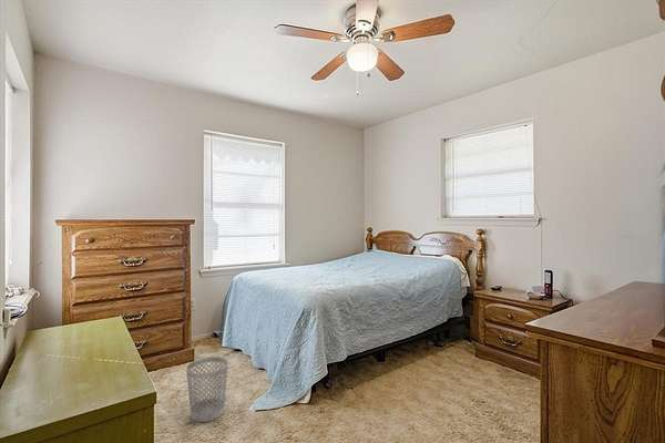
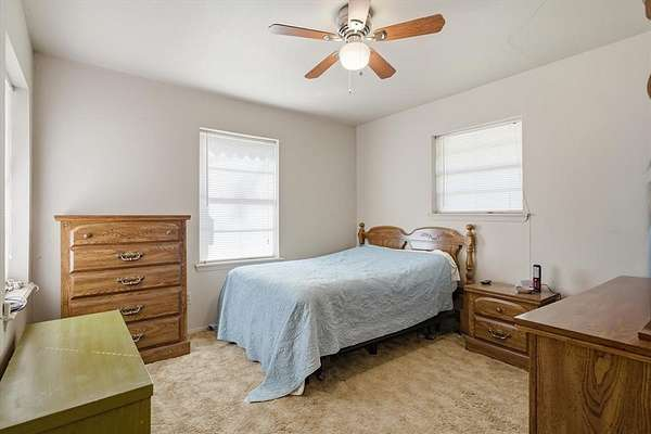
- wastebasket [185,356,229,423]
